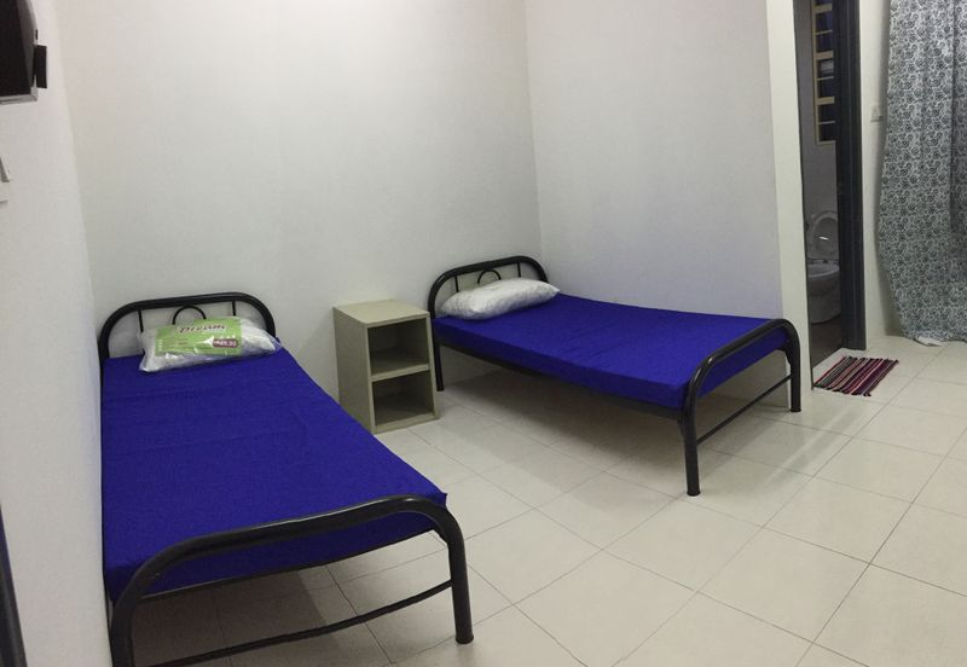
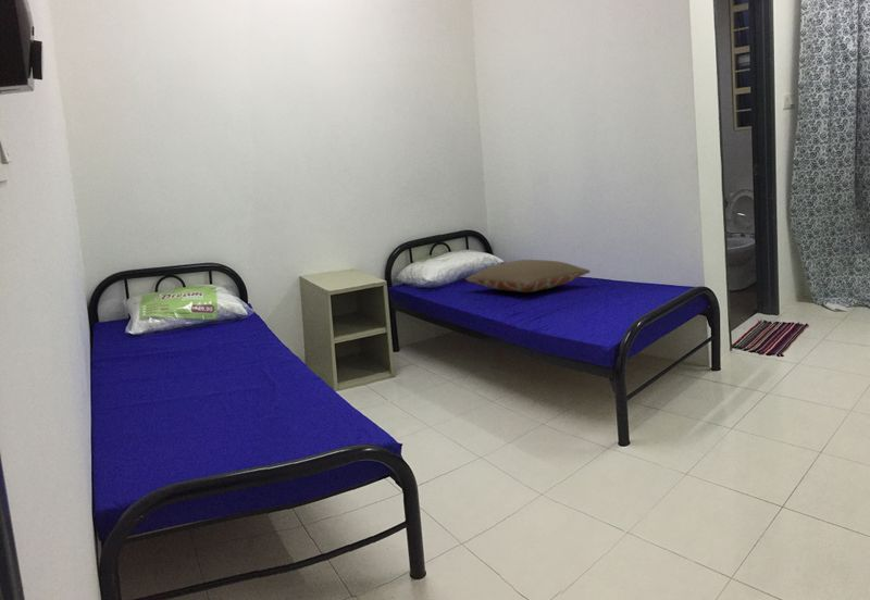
+ pillow [464,259,592,293]
